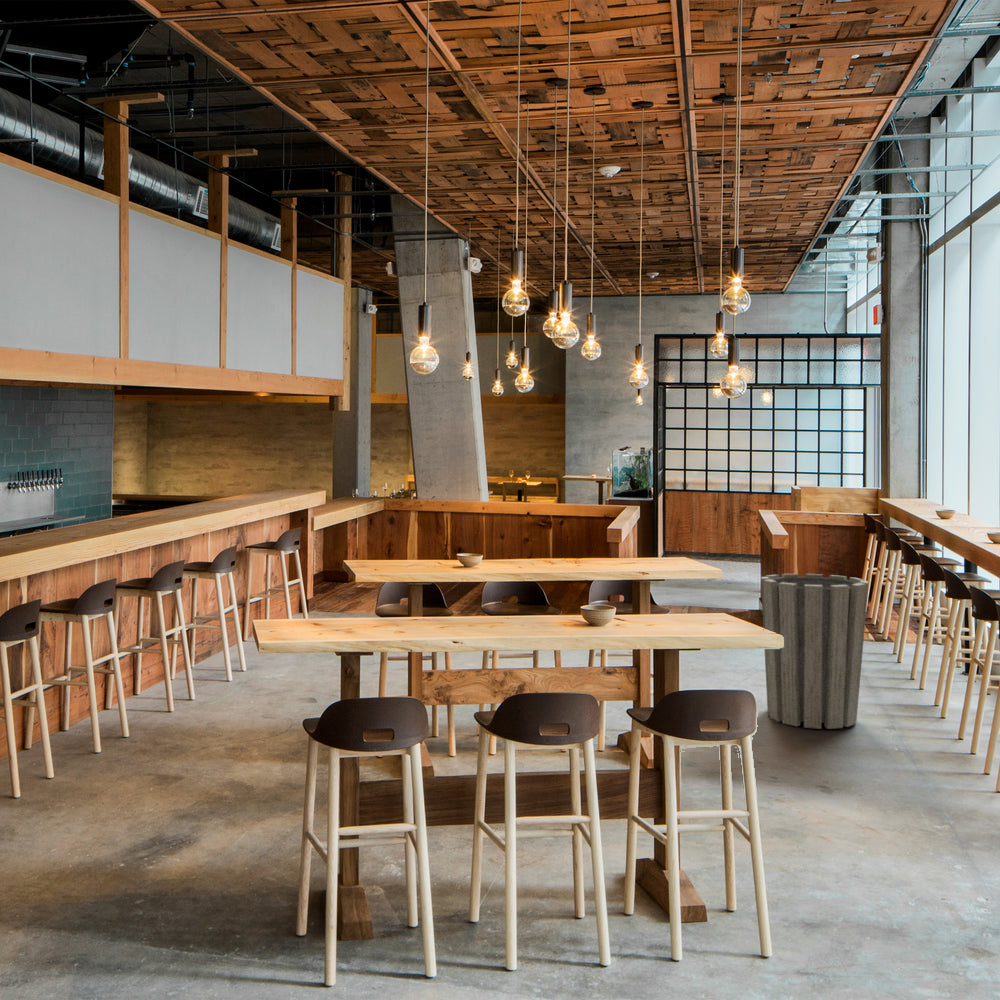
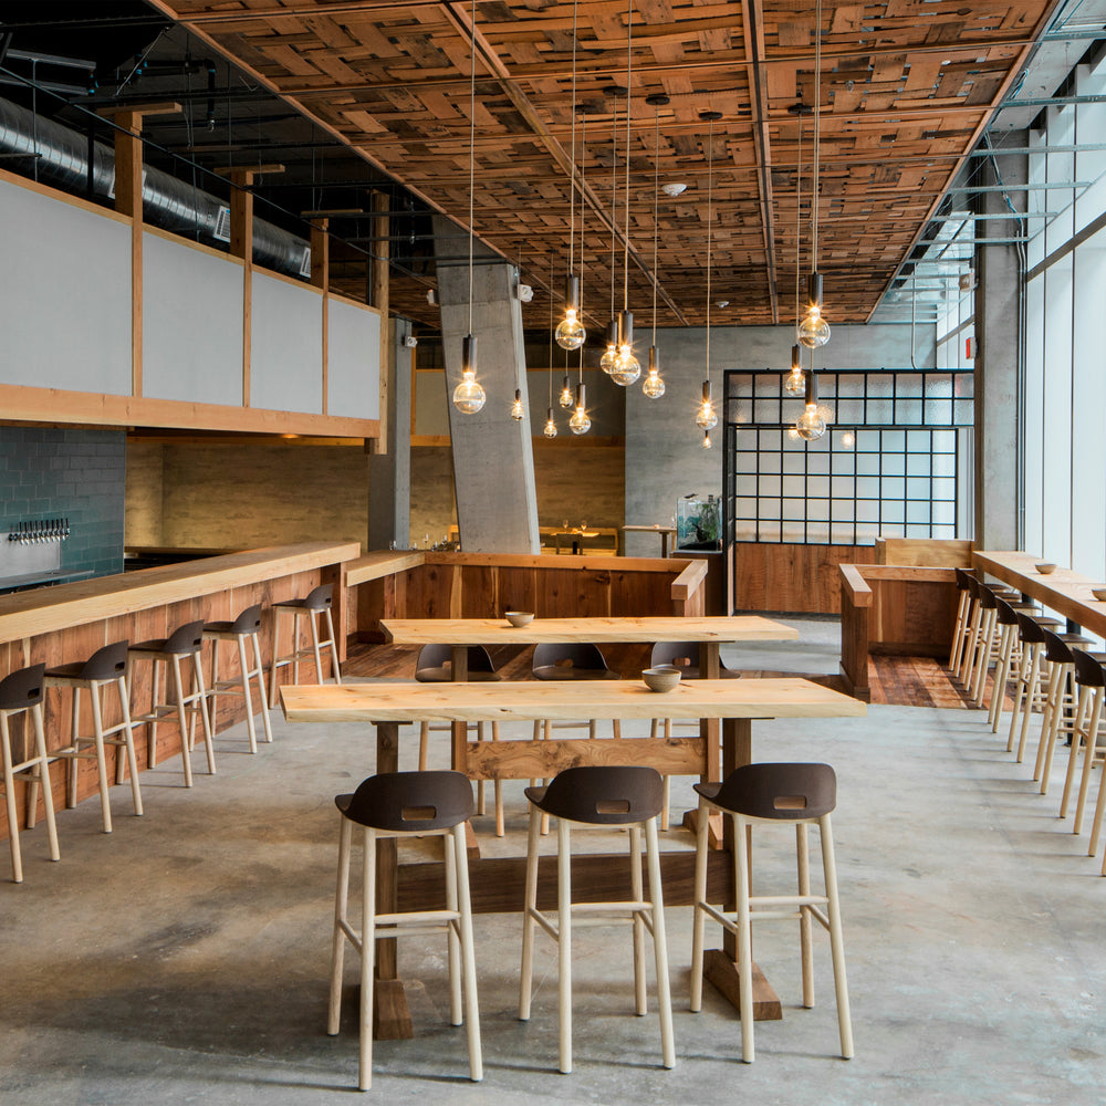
- trash can [760,573,870,730]
